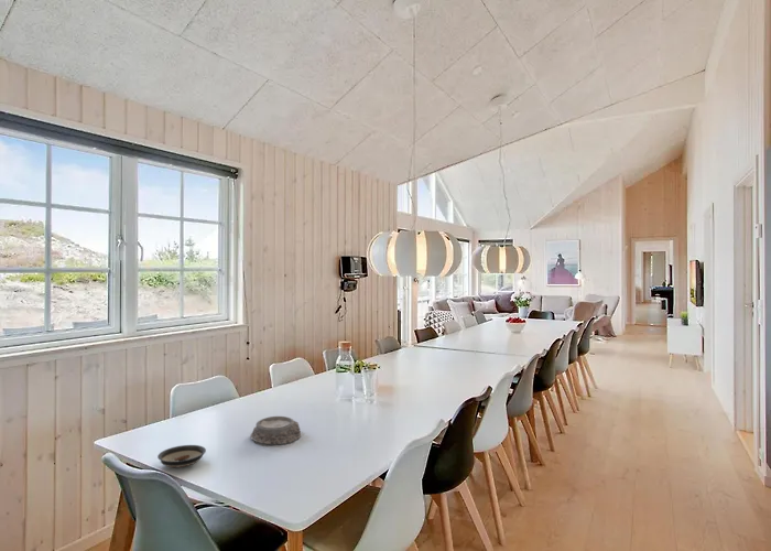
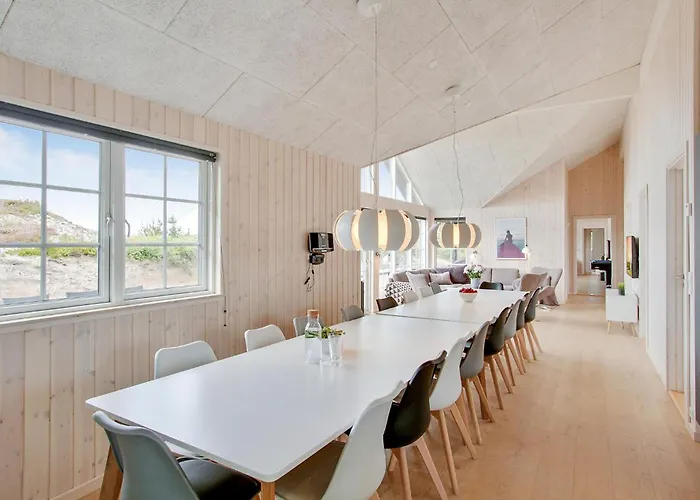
- mortar [249,415,302,445]
- saucer [156,444,207,468]
